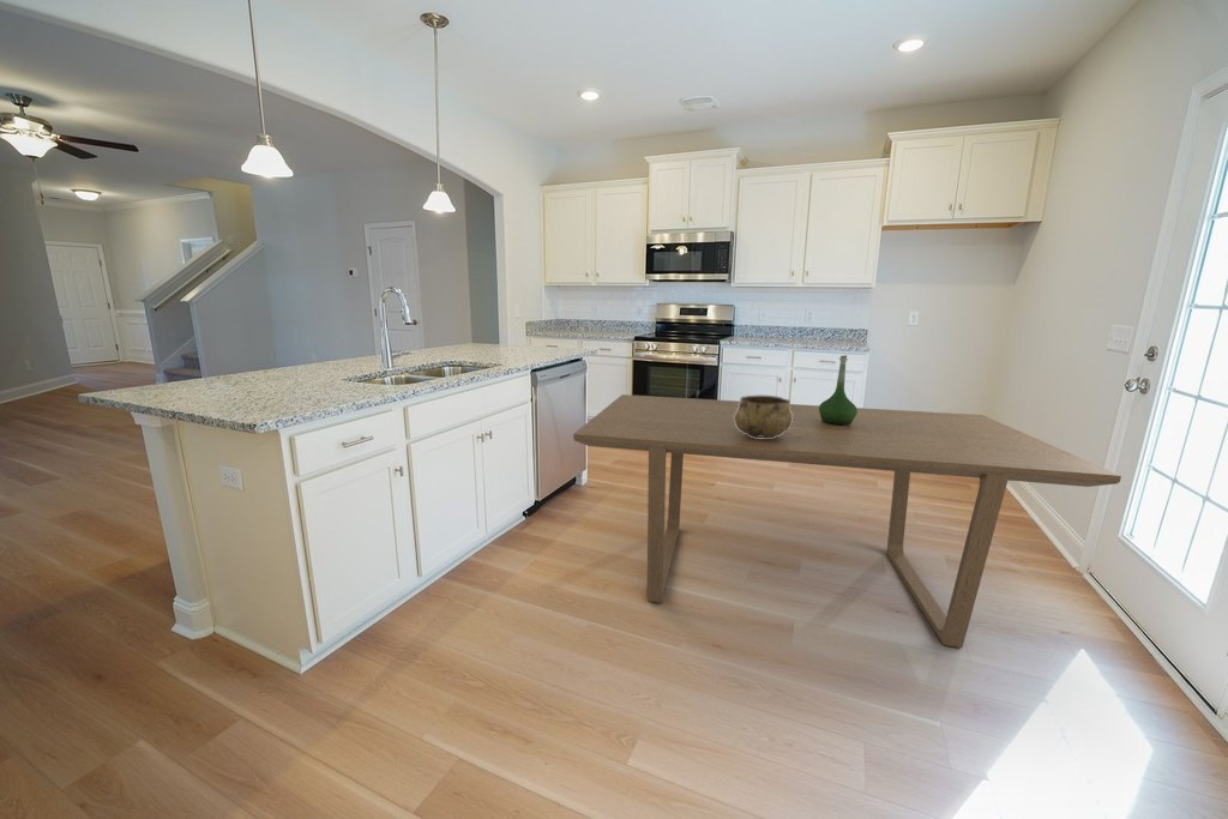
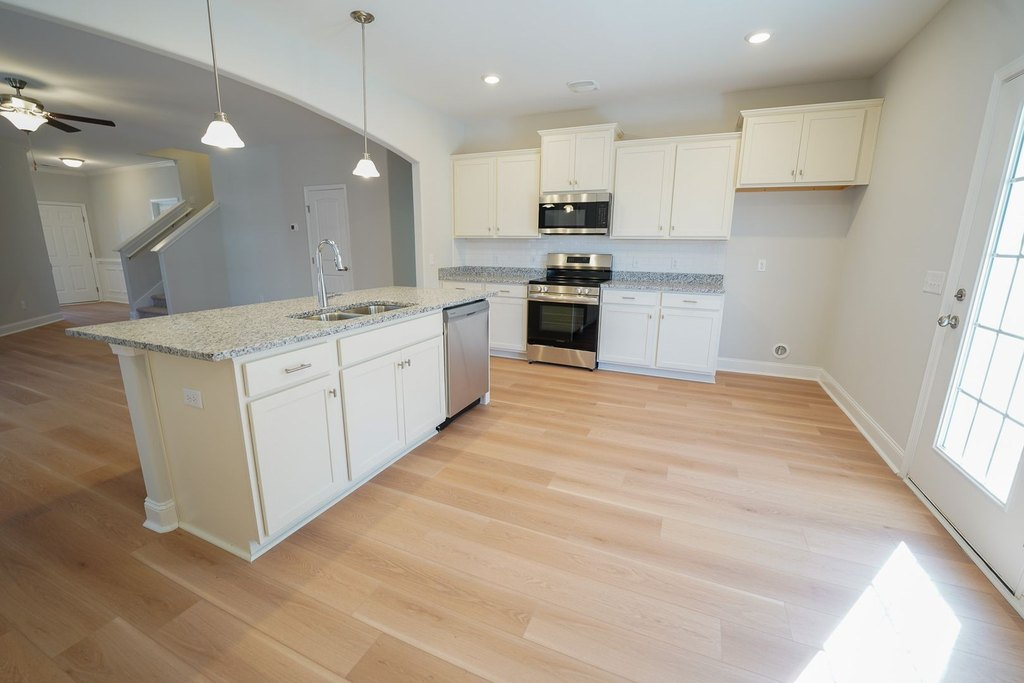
- dining table [572,393,1122,649]
- decorative bowl [734,395,793,439]
- vase [819,354,857,426]
